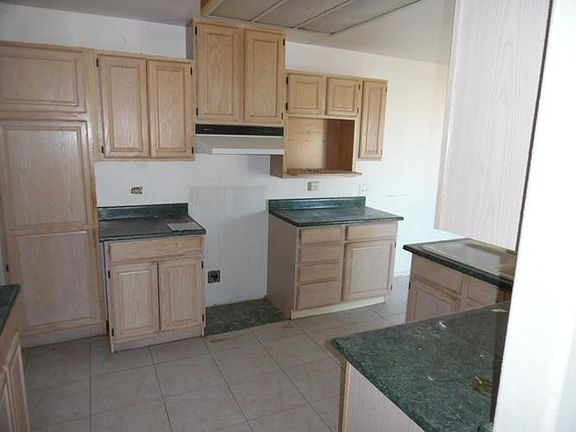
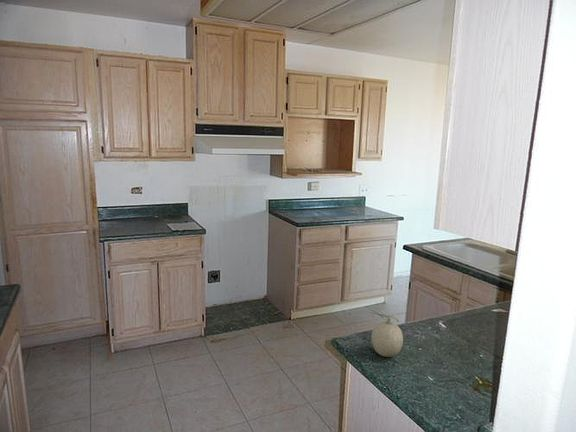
+ fruit [369,311,404,358]
